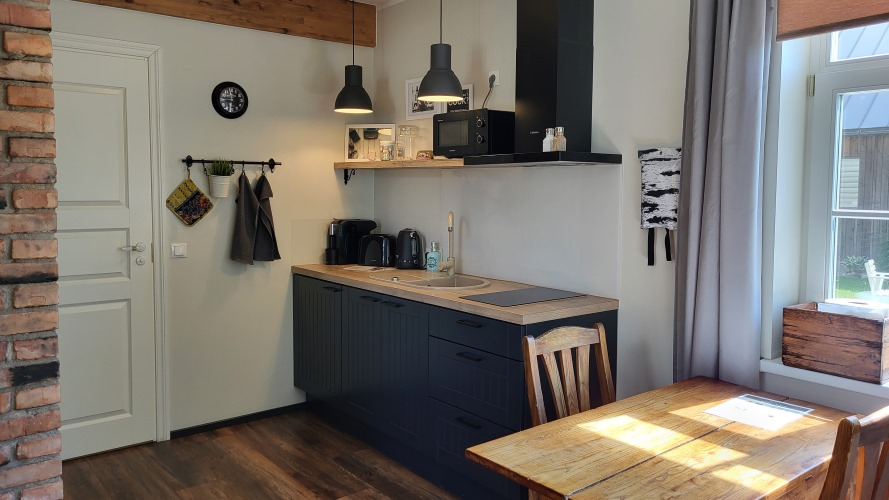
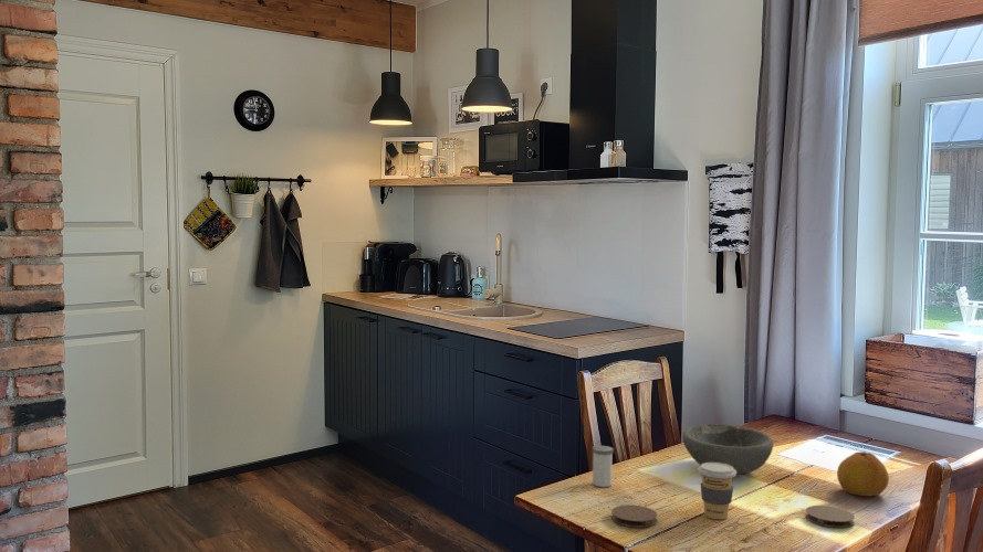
+ fruit [836,450,890,497]
+ bowl [681,423,774,476]
+ coffee cup [698,463,736,520]
+ salt shaker [592,445,615,488]
+ coaster [610,503,658,529]
+ coaster [805,505,856,529]
